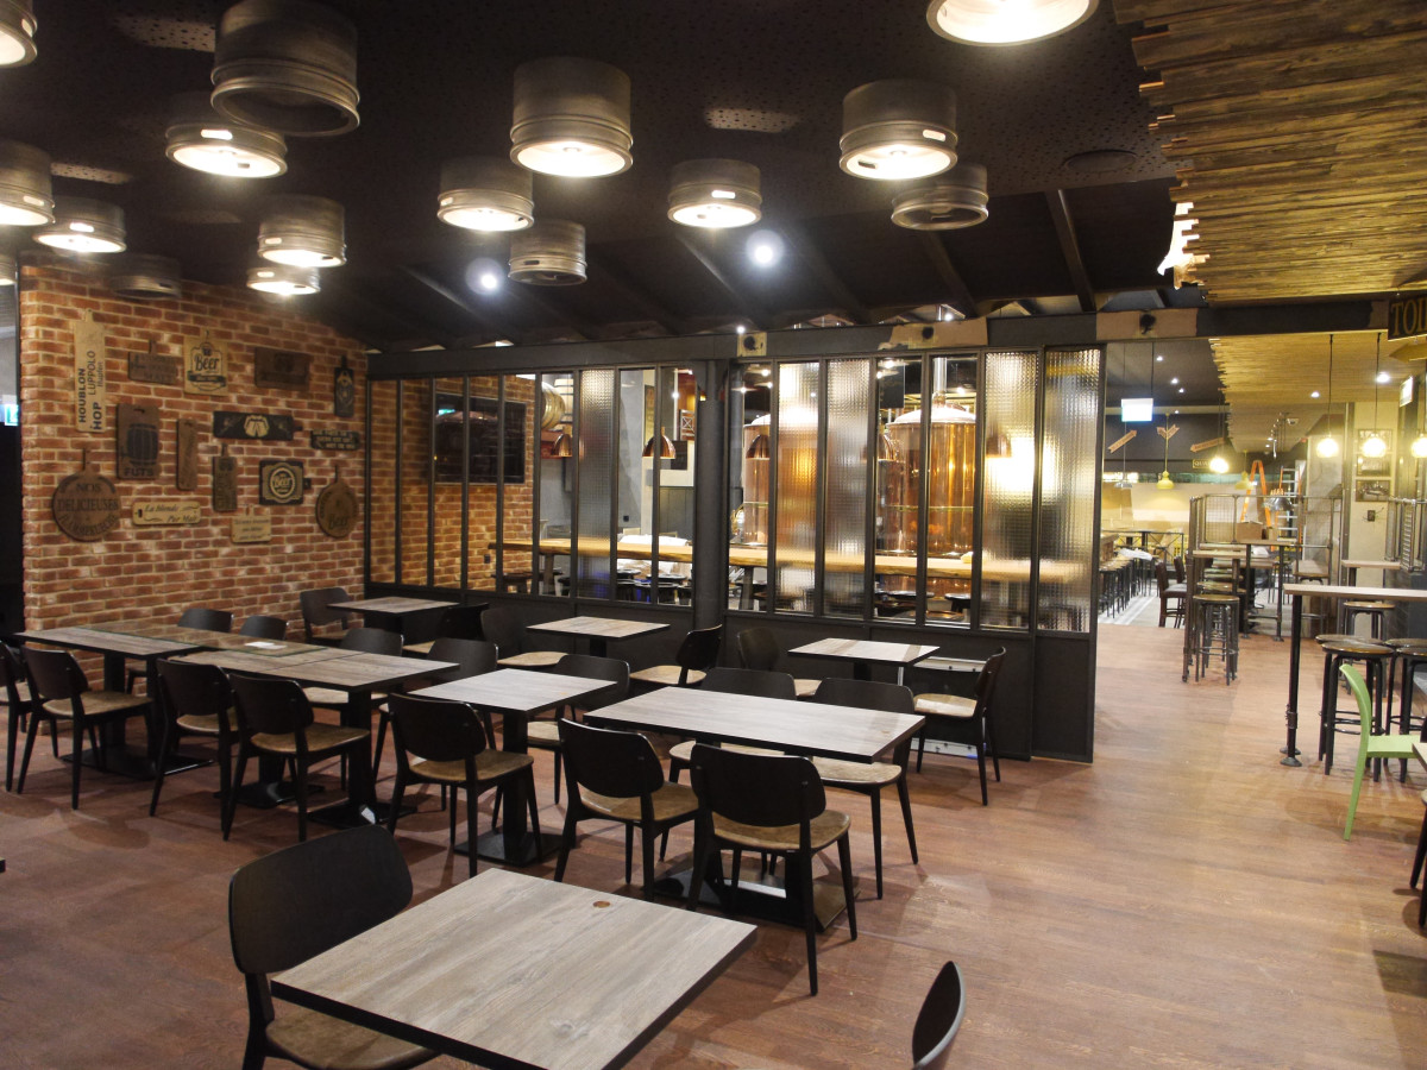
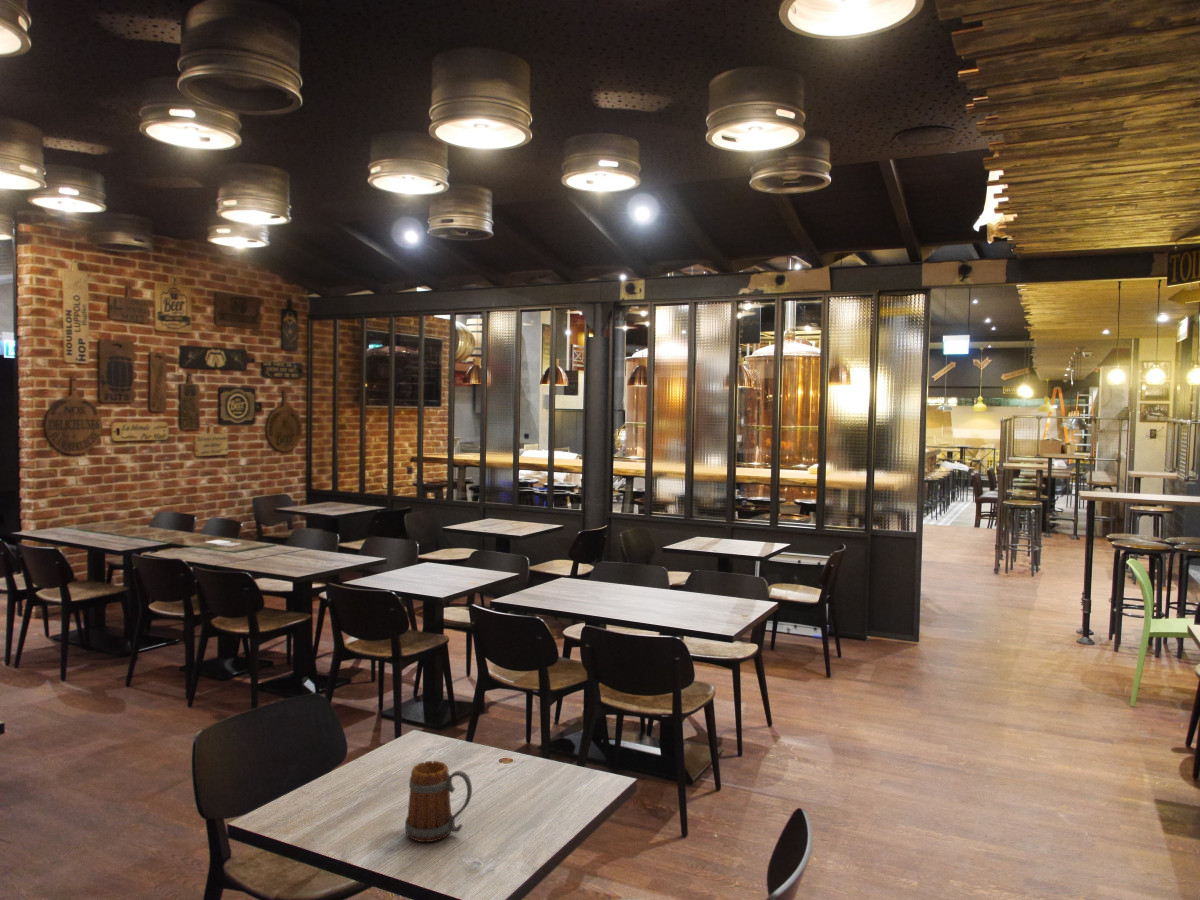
+ beer mug [404,760,473,843]
